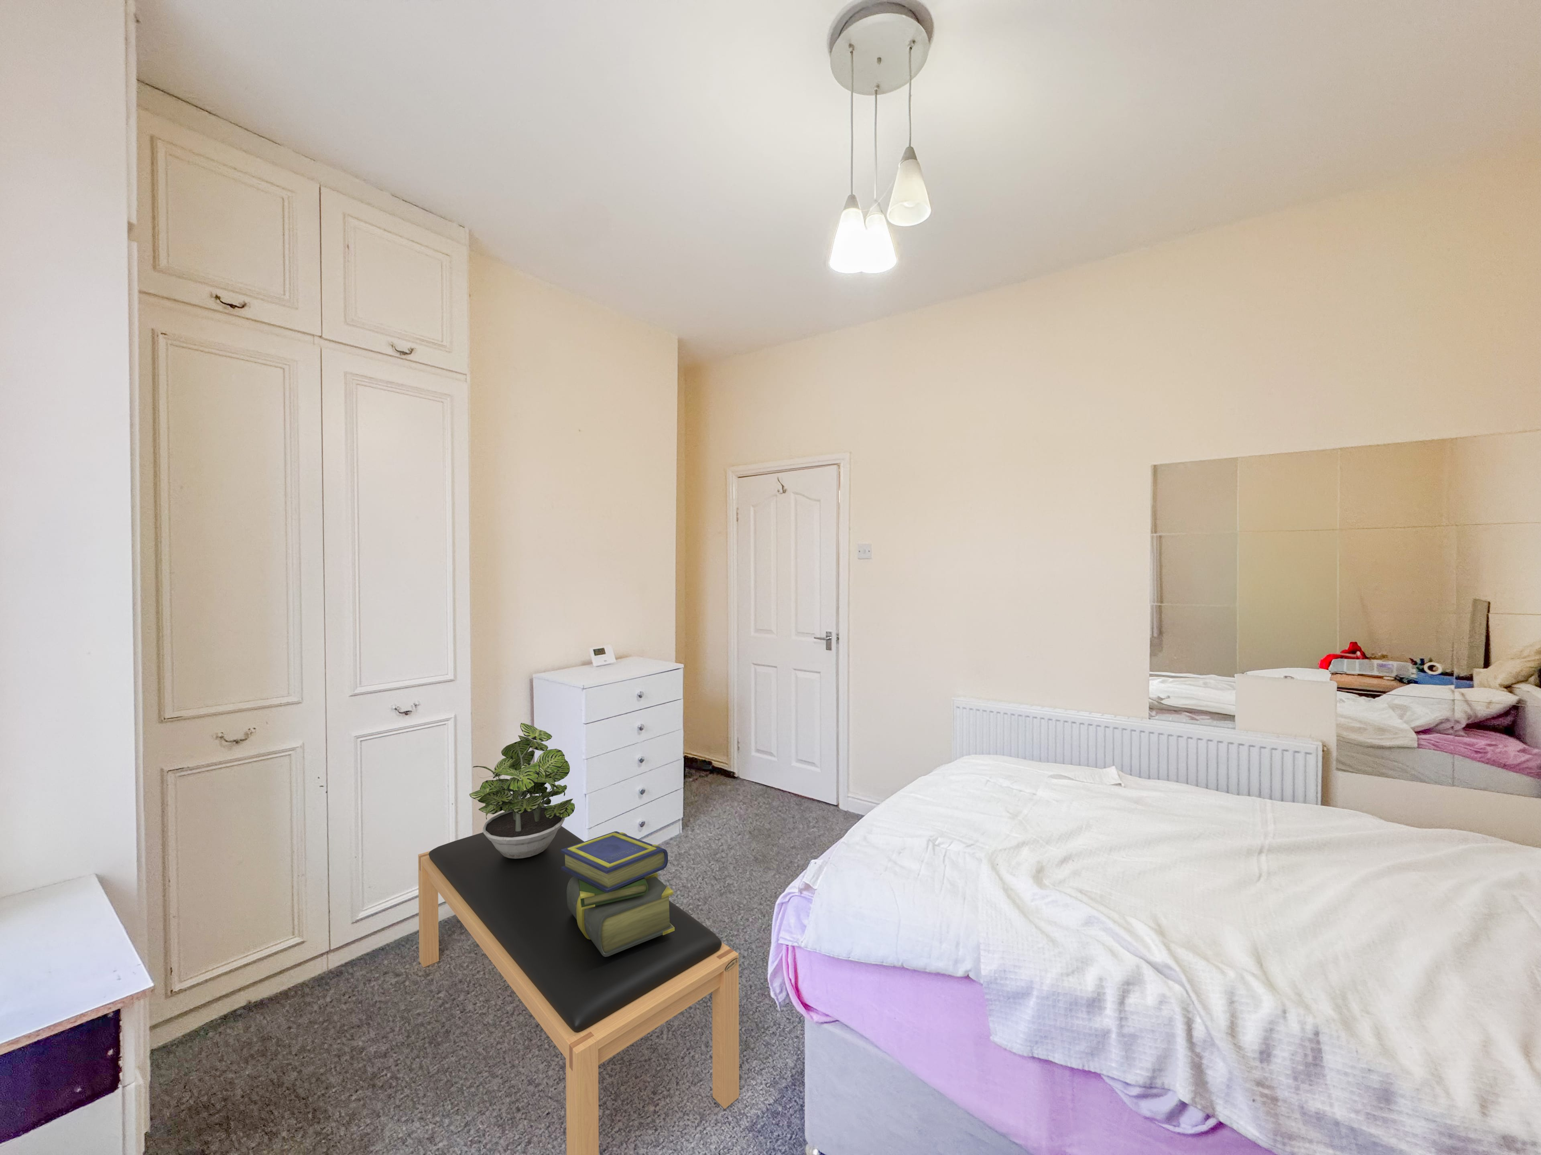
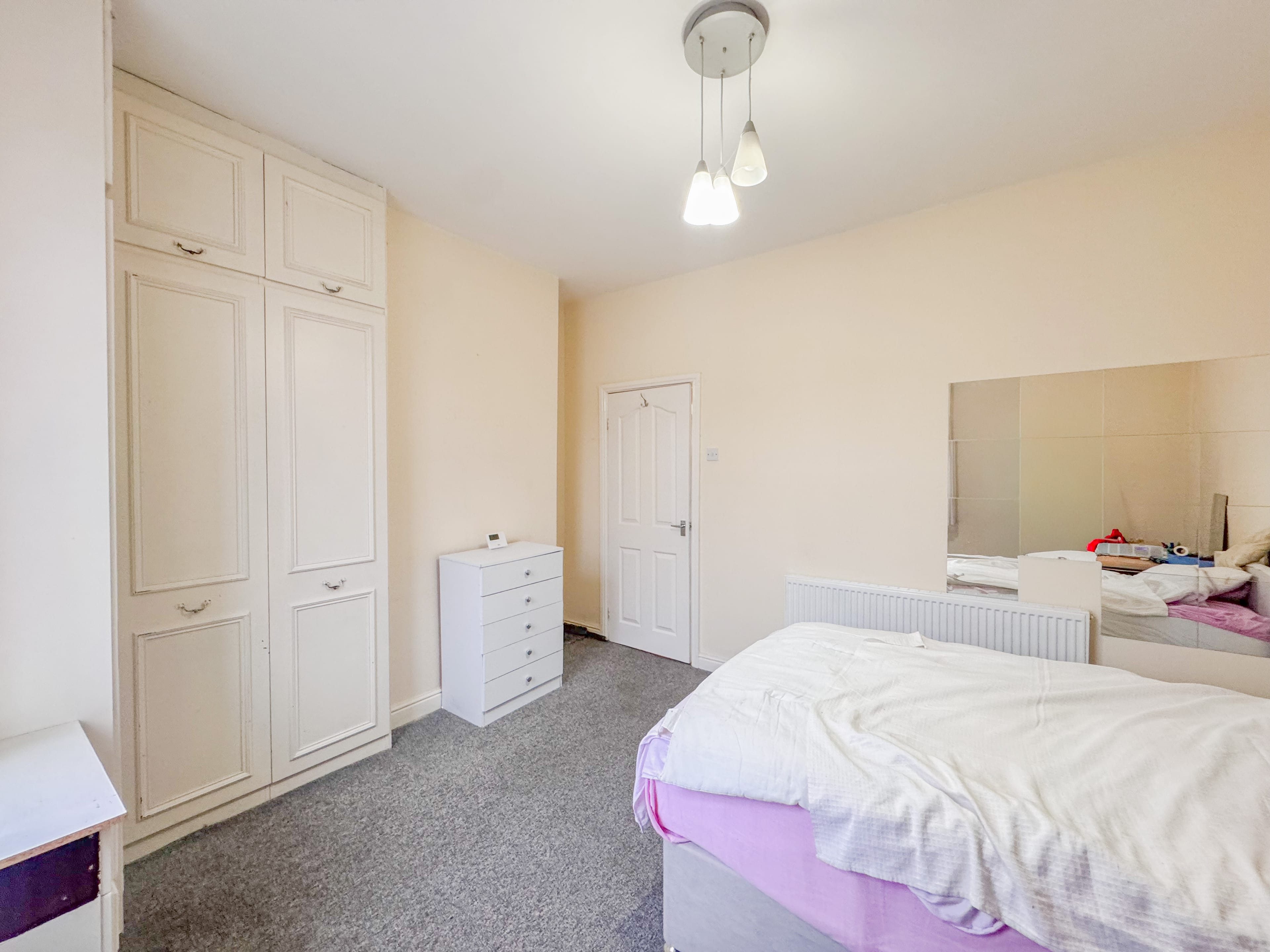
- bench [417,826,740,1155]
- stack of books [561,831,675,957]
- potted plant [470,723,575,859]
